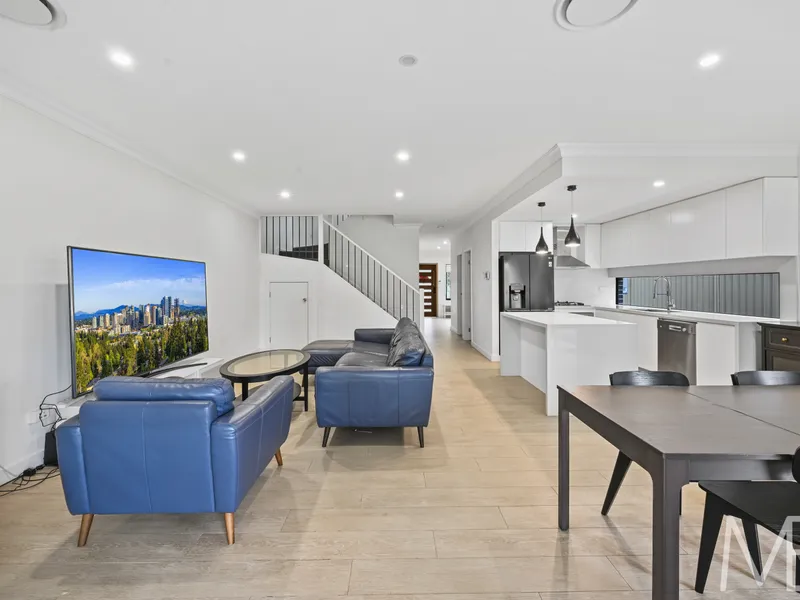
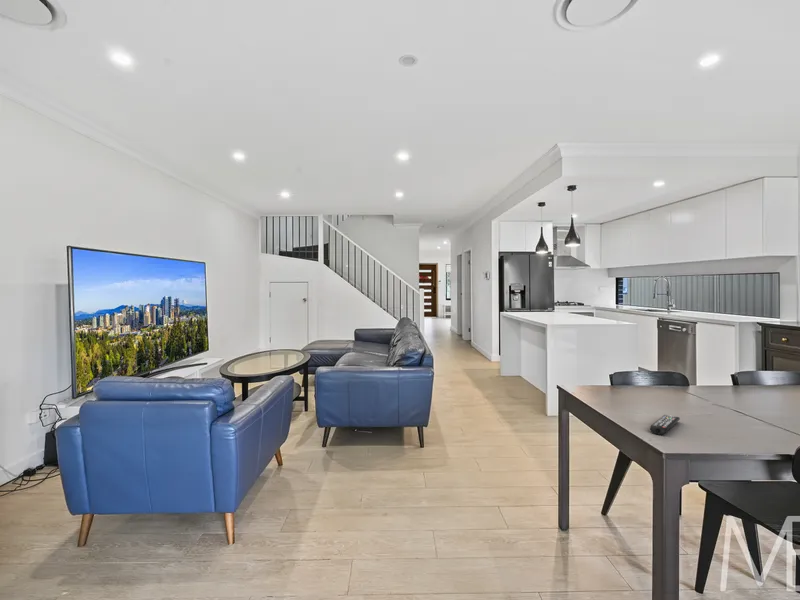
+ remote control [649,414,681,436]
